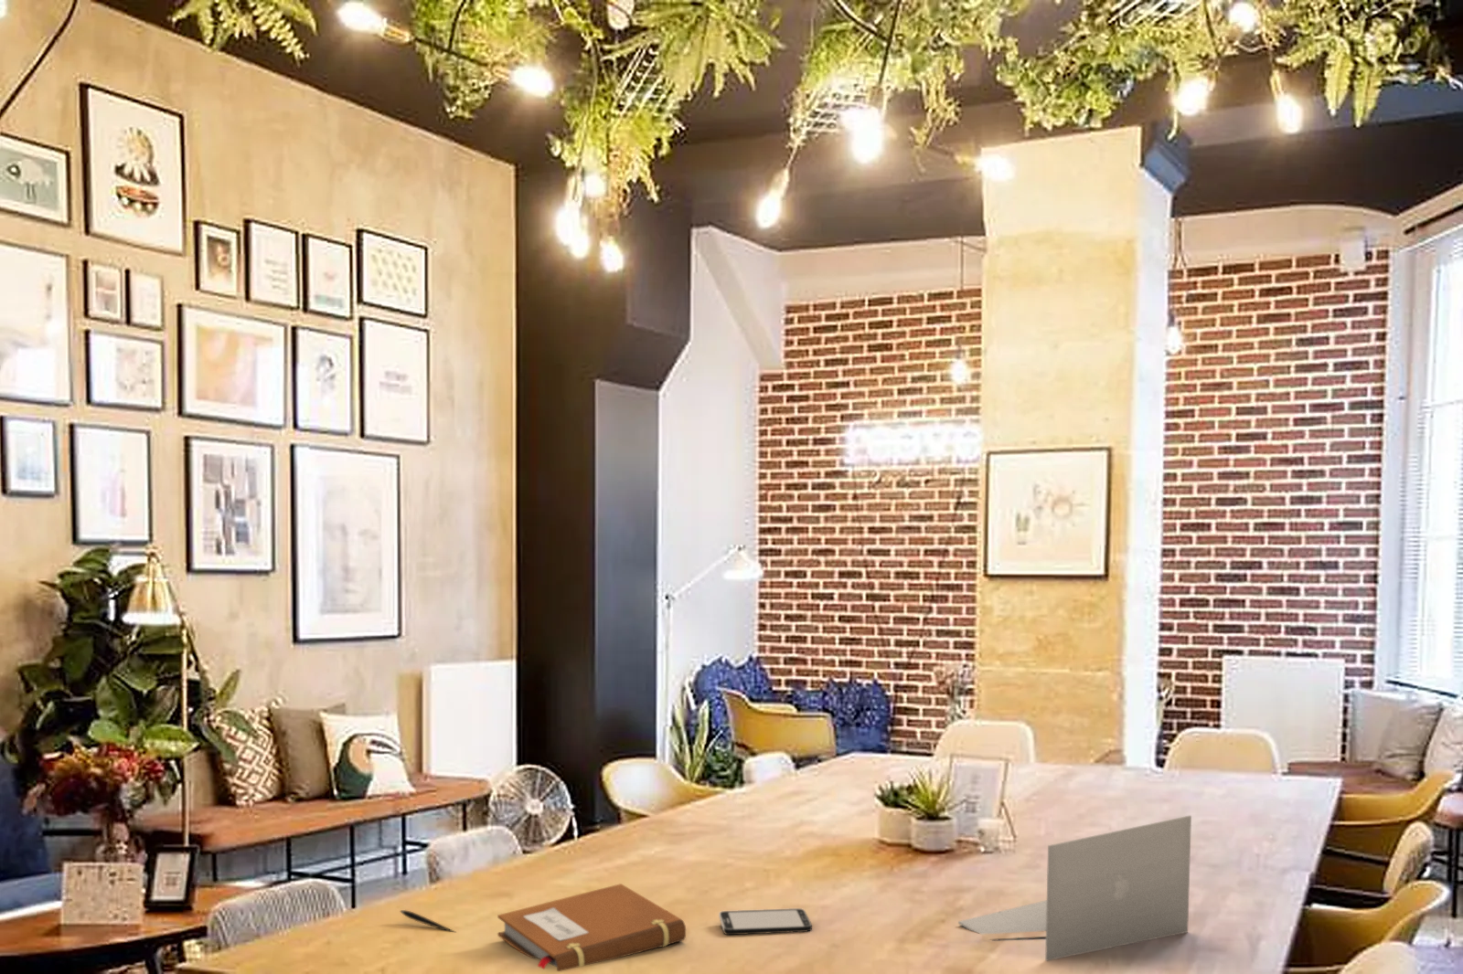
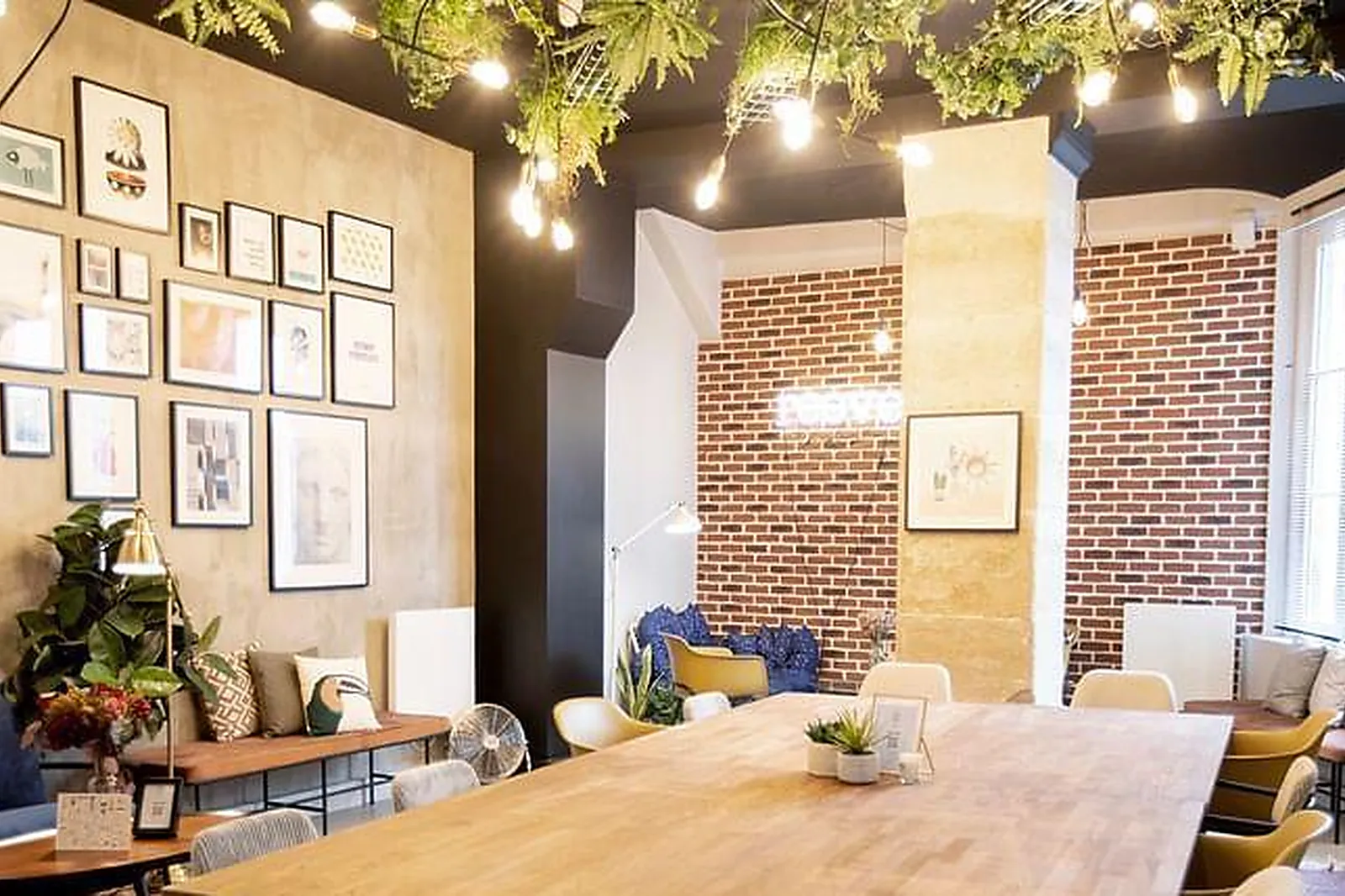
- pen [399,909,456,933]
- notebook [496,883,686,972]
- laptop [957,814,1192,962]
- smartphone [718,908,813,936]
